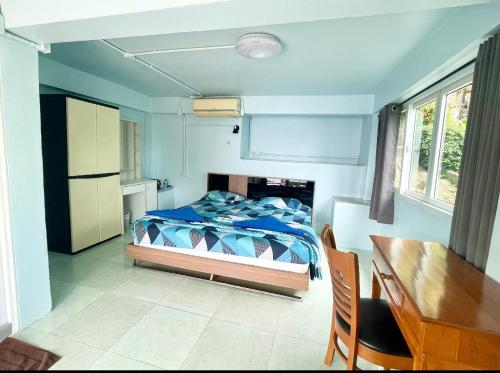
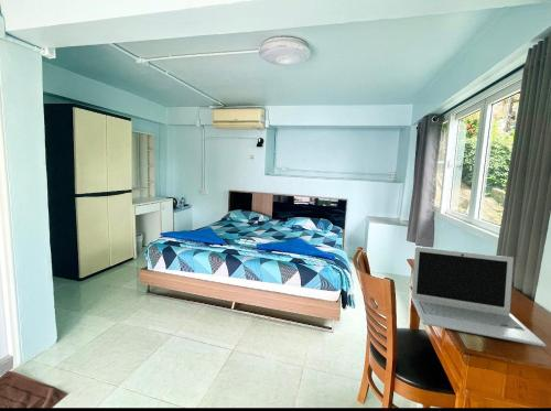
+ laptop [410,246,548,348]
